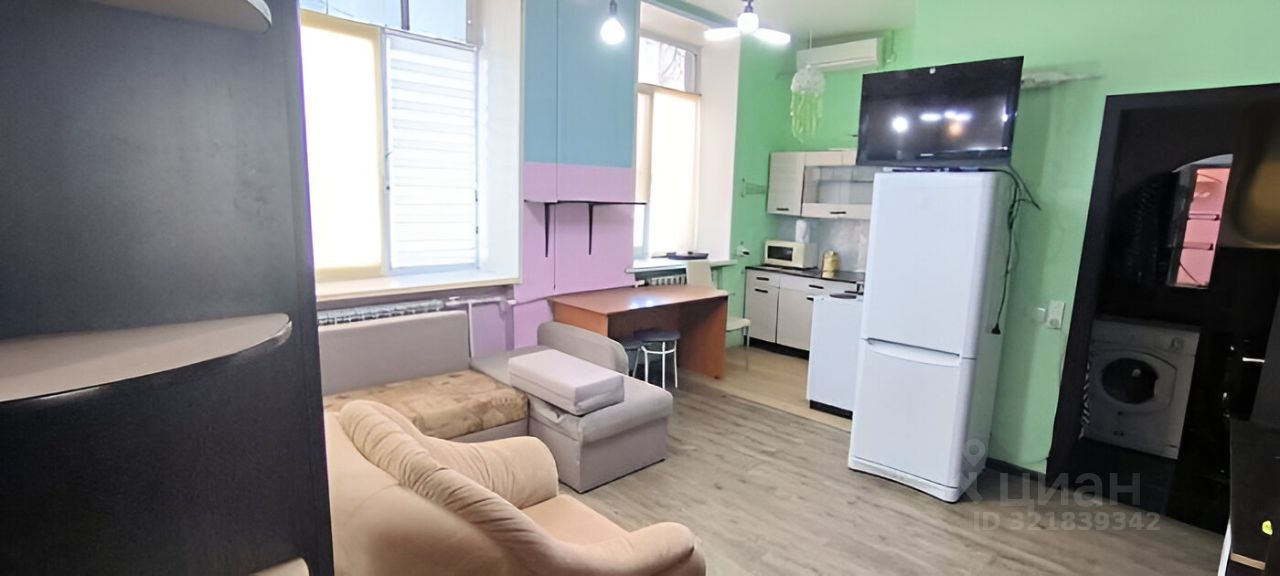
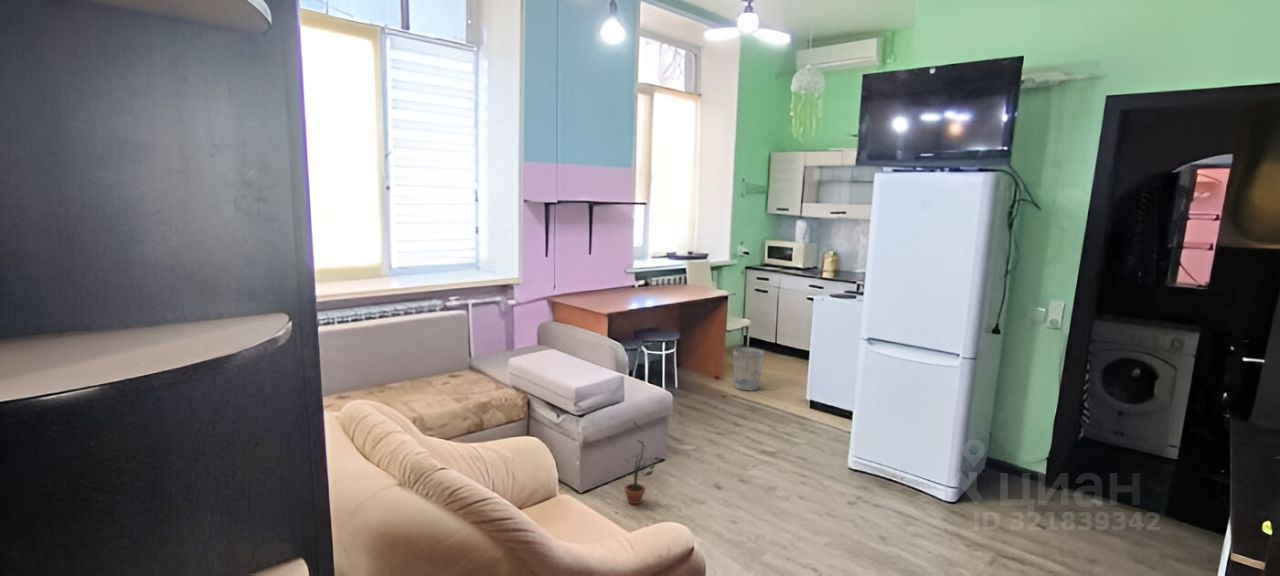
+ potted plant [623,420,663,505]
+ wastebasket [733,347,765,392]
